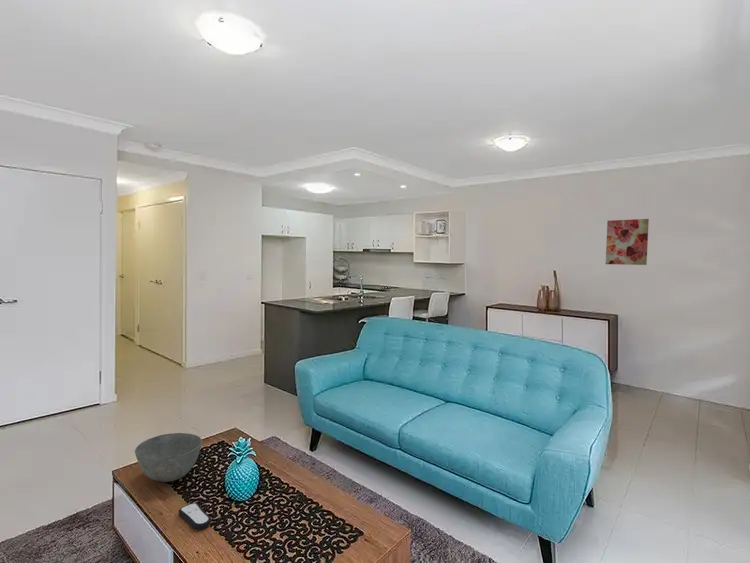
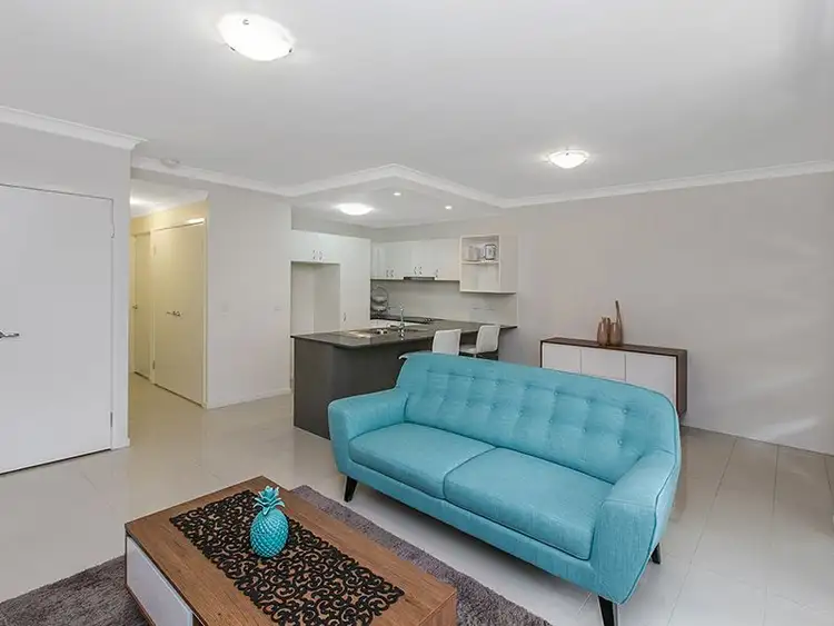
- remote control [178,502,212,530]
- bowl [134,432,203,483]
- wall art [605,218,650,266]
